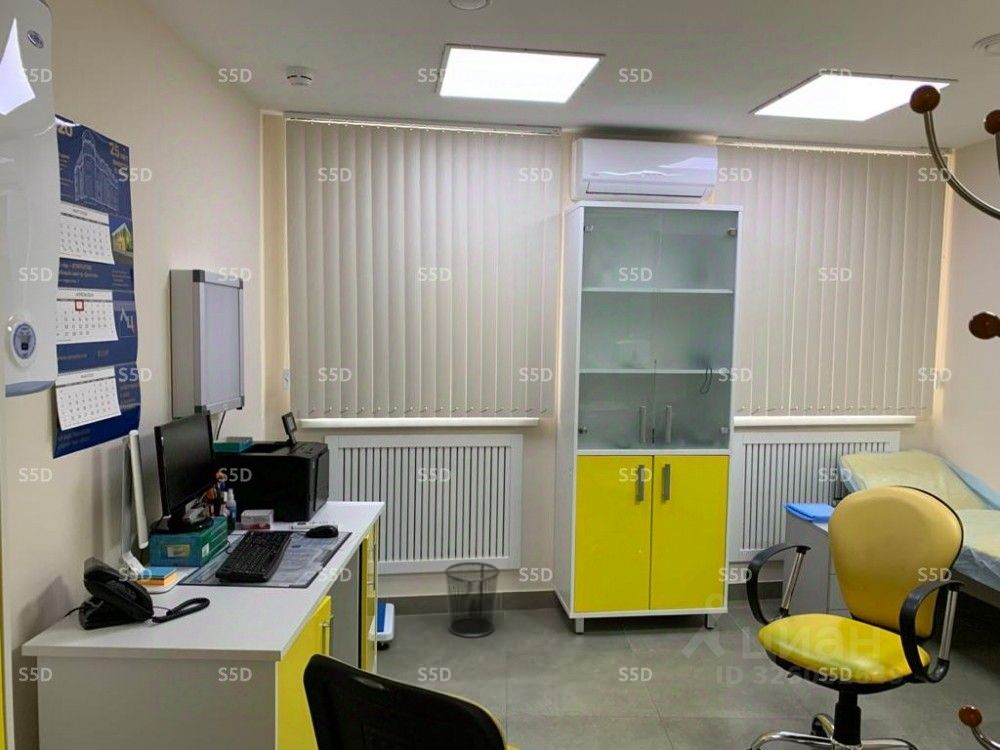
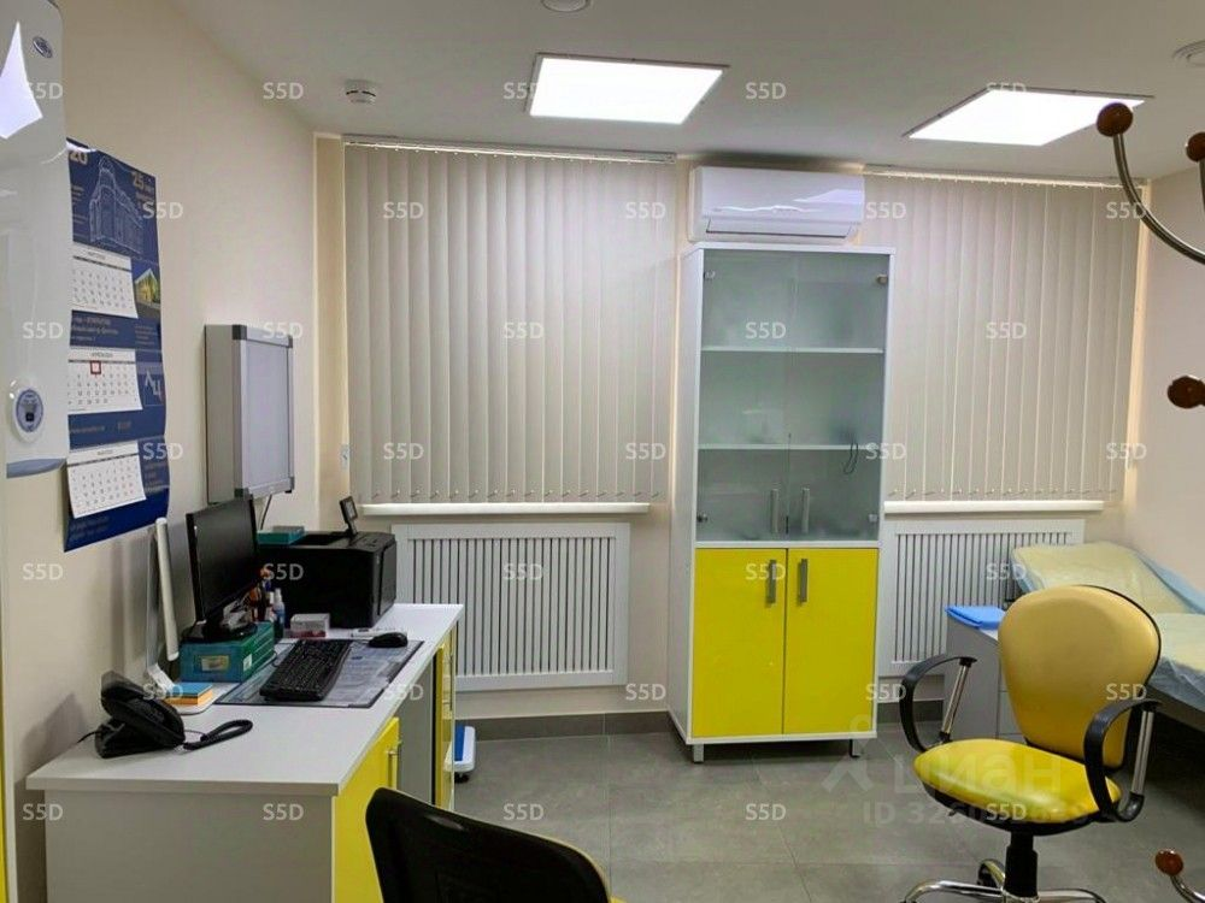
- waste bin [444,561,501,638]
